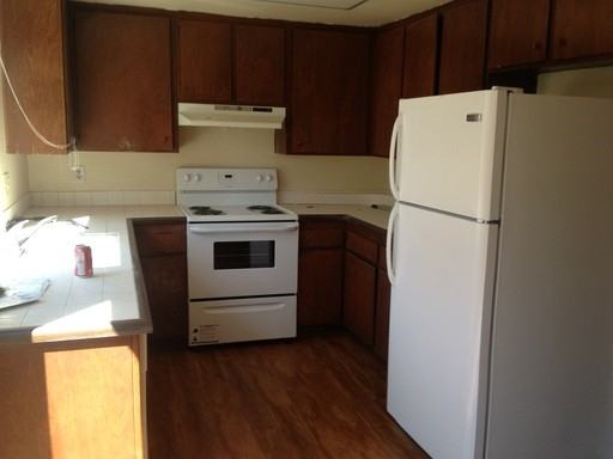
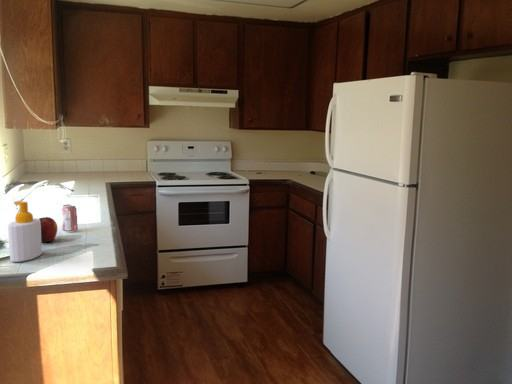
+ soap bottle [7,200,43,263]
+ fruit [38,216,59,243]
